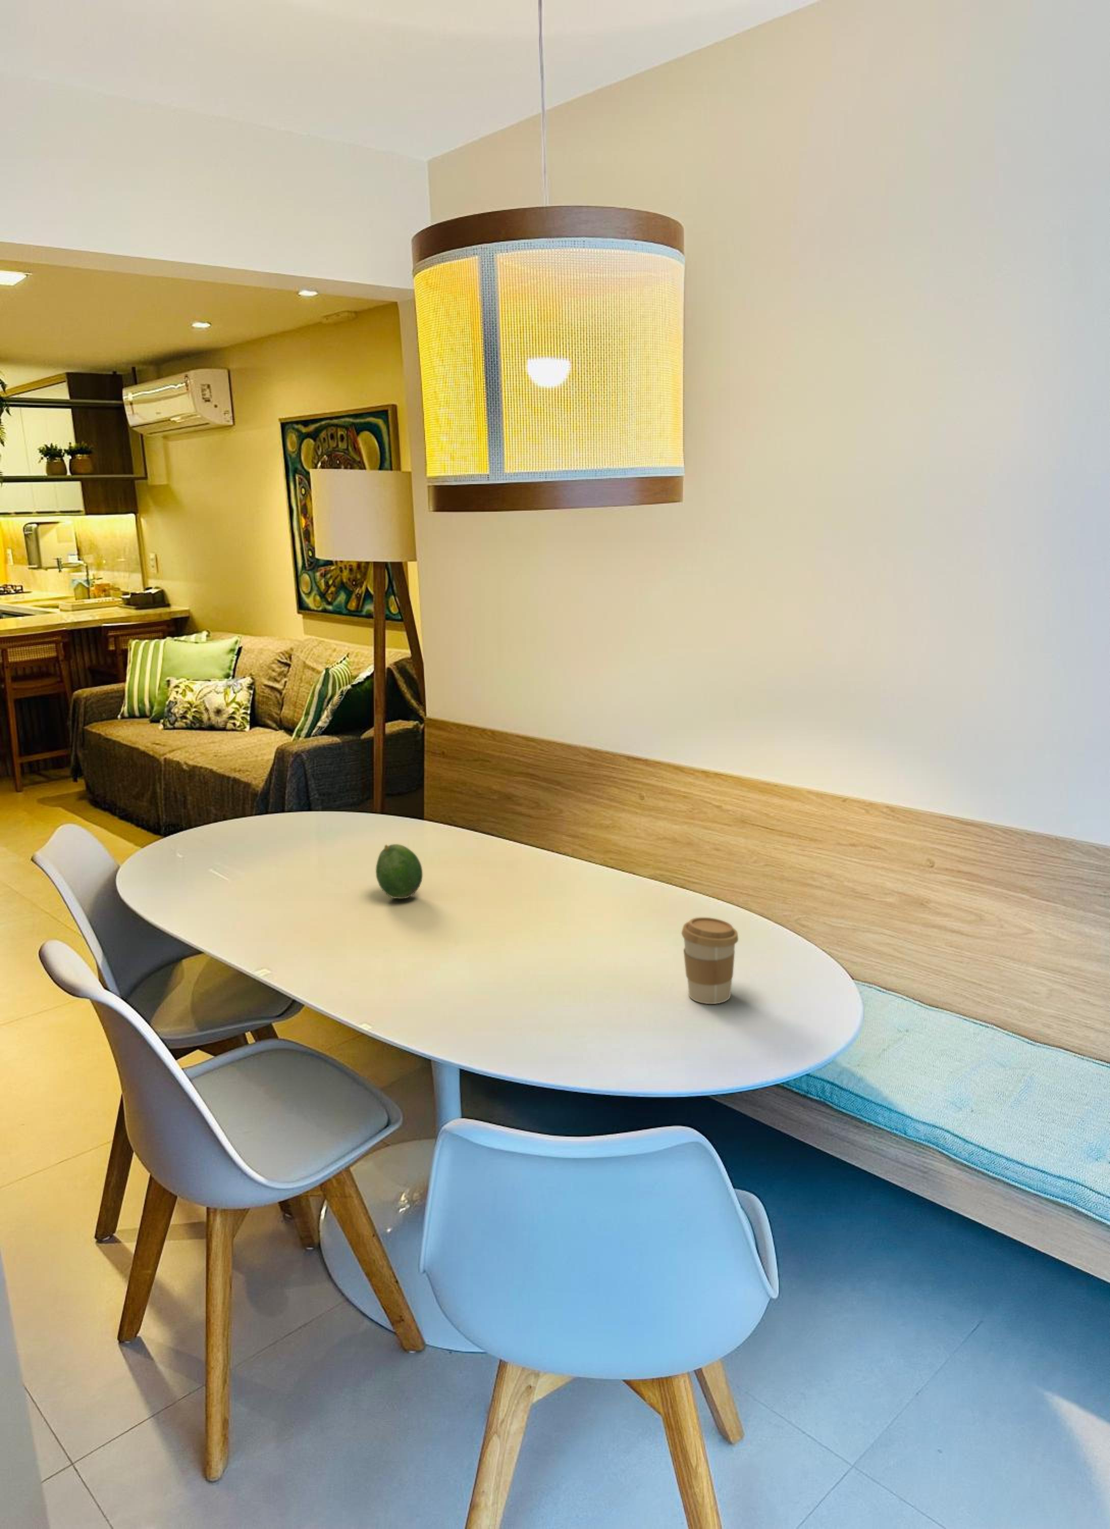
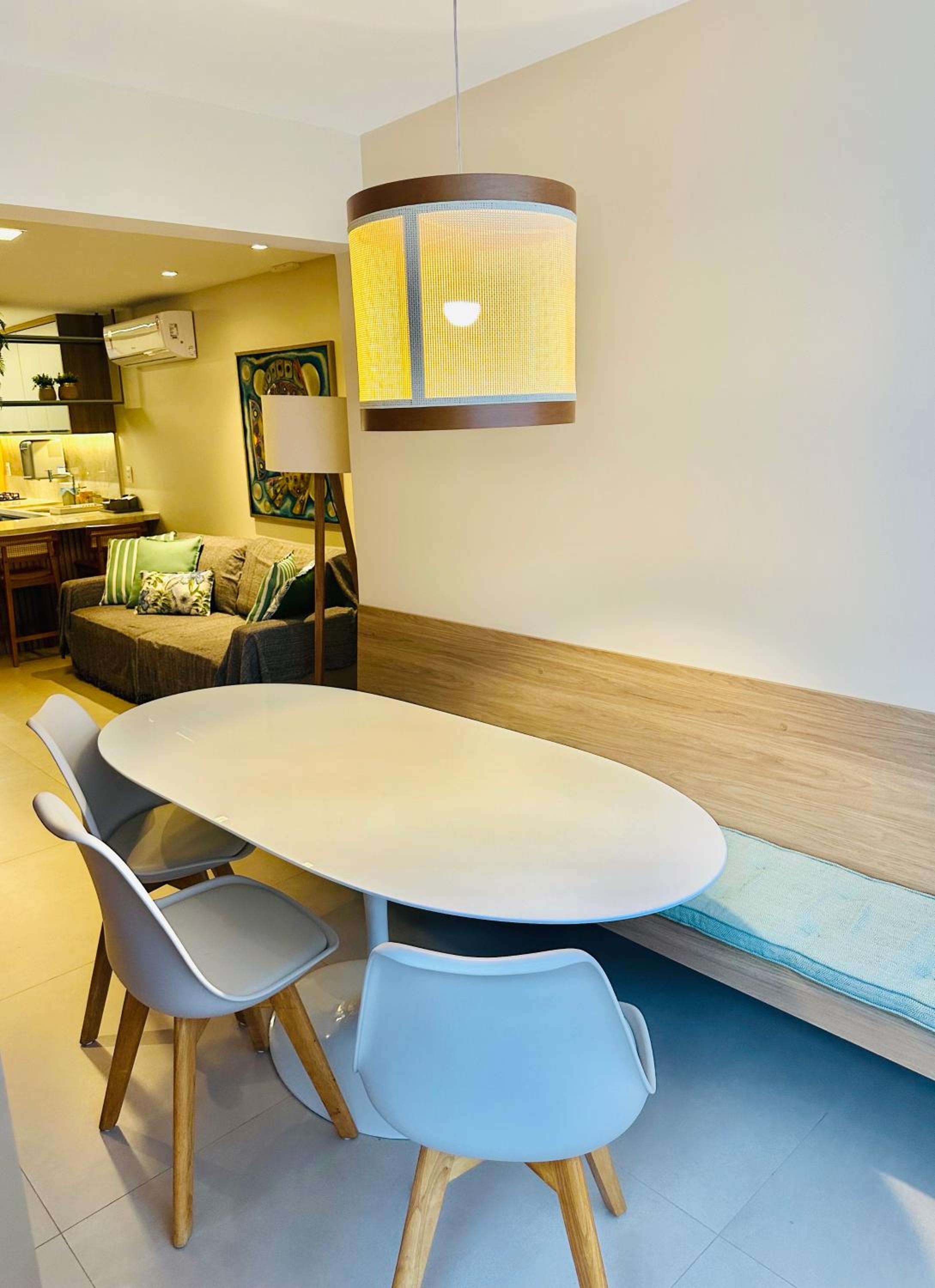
- coffee cup [681,916,738,1004]
- fruit [375,844,423,900]
